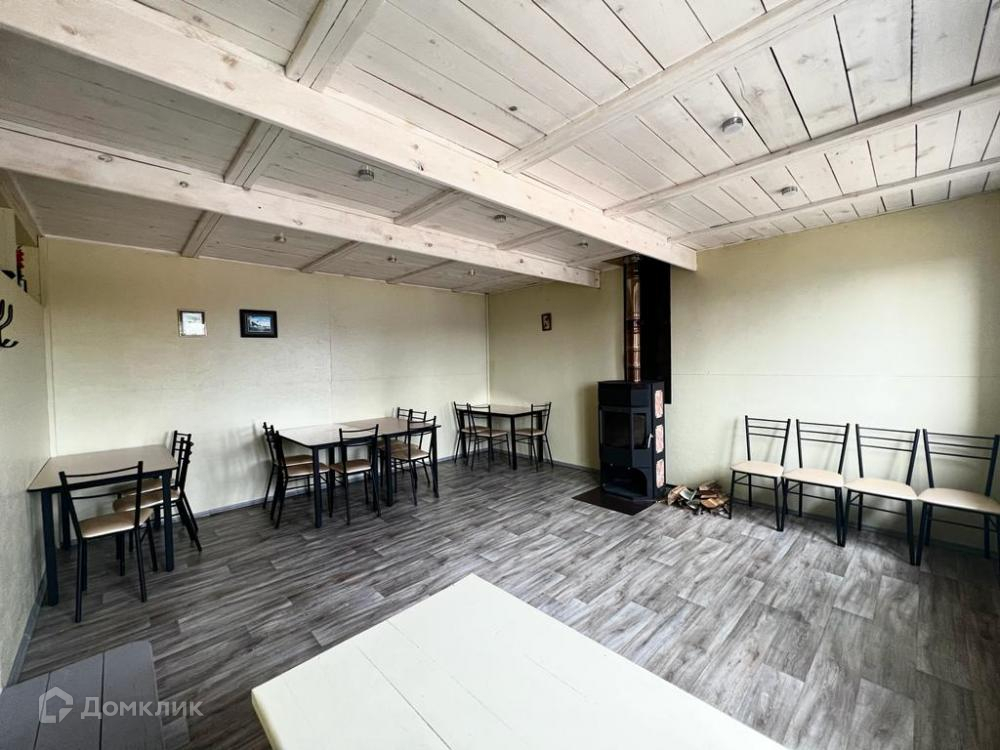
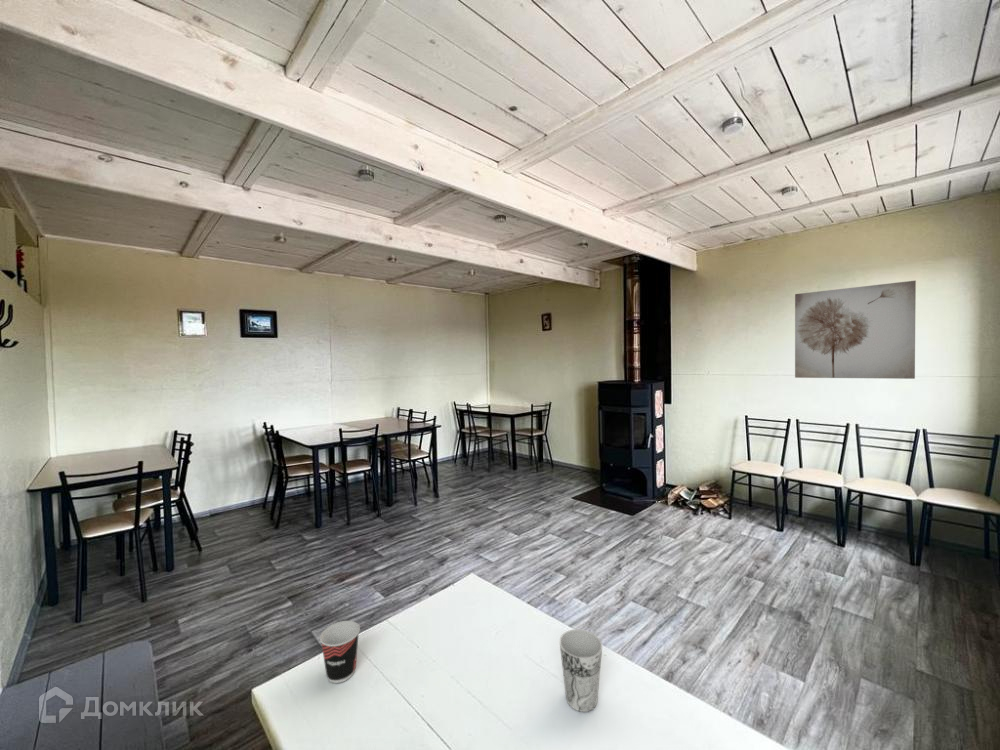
+ wall art [794,280,917,380]
+ cup [559,628,603,713]
+ cup [319,620,361,684]
